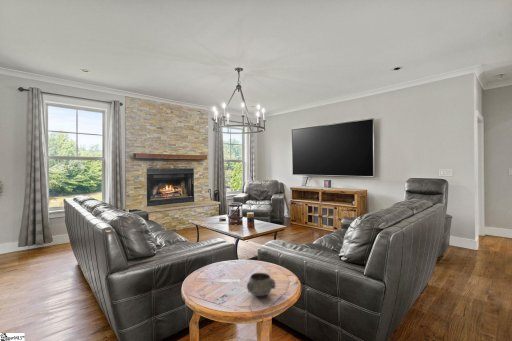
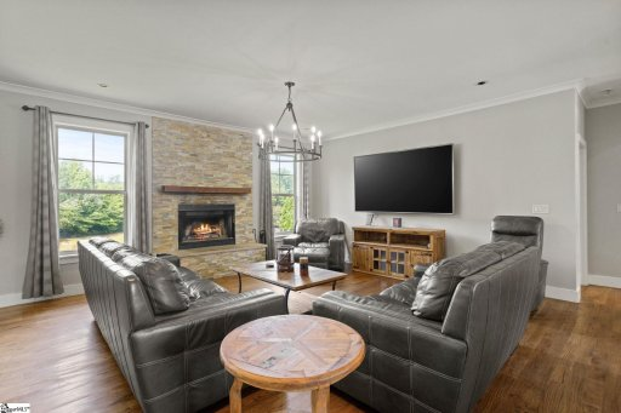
- decorative bowl [246,272,276,297]
